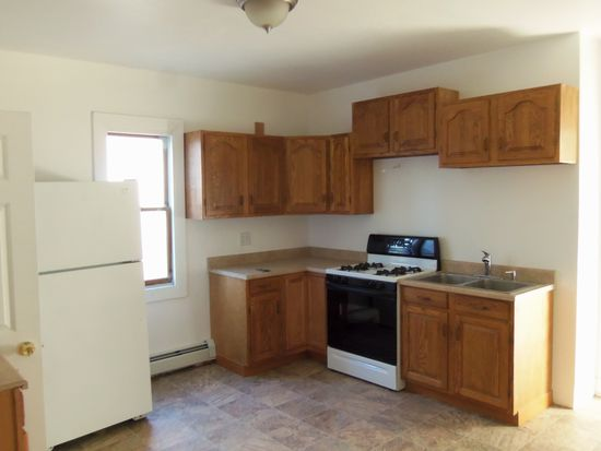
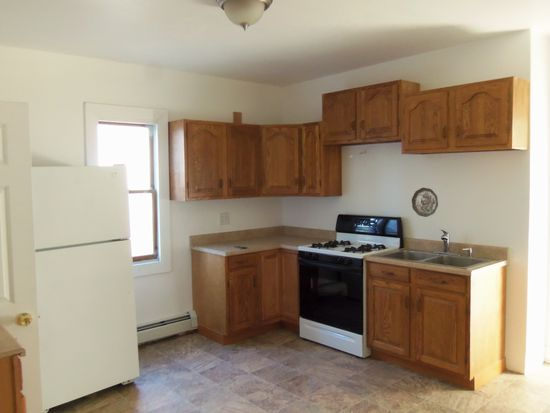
+ decorative plate [411,187,439,218]
